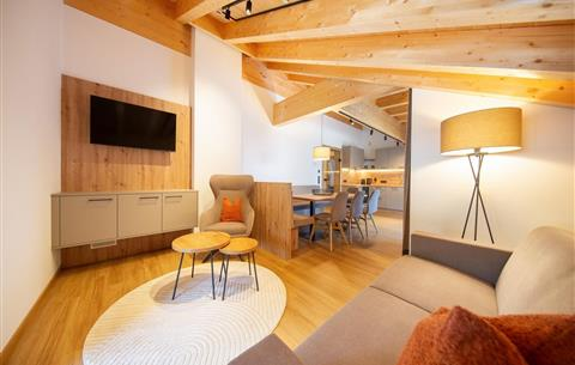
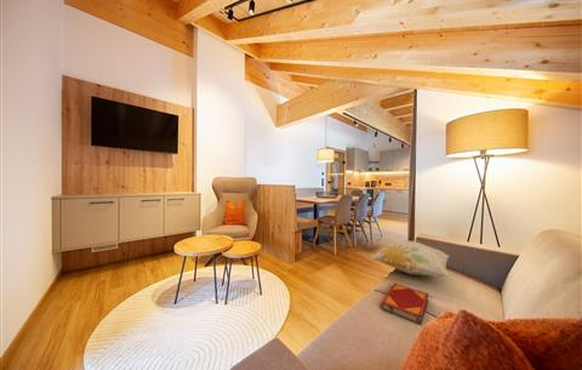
+ decorative pillow [369,239,451,278]
+ hardback book [380,283,430,326]
